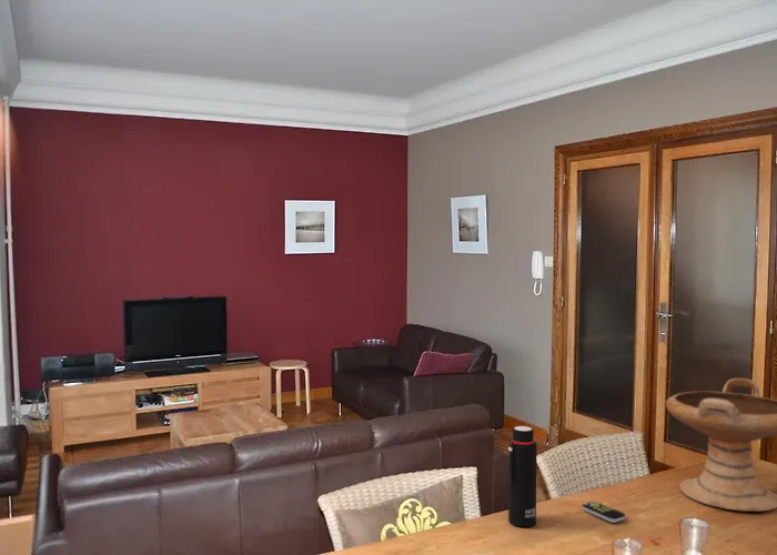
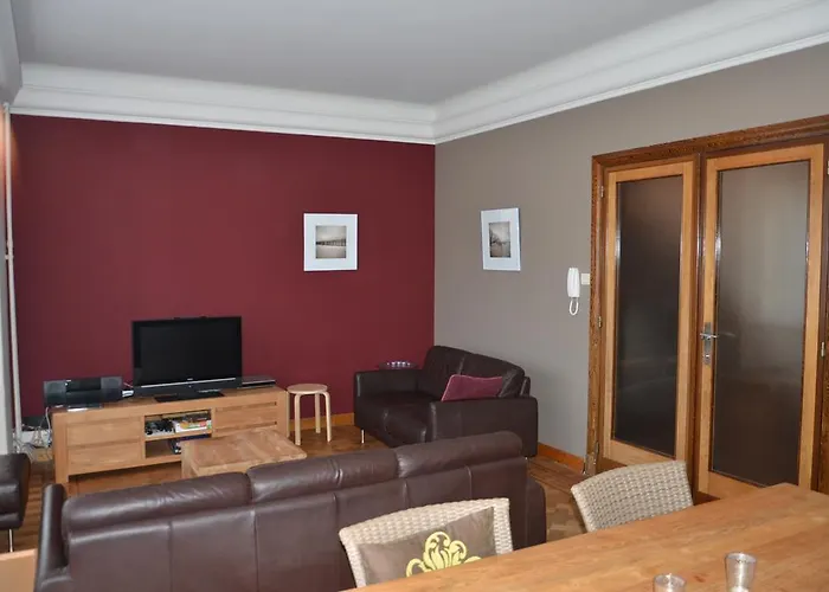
- decorative bowl [665,377,777,513]
- water bottle [506,425,538,528]
- remote control [582,500,626,524]
